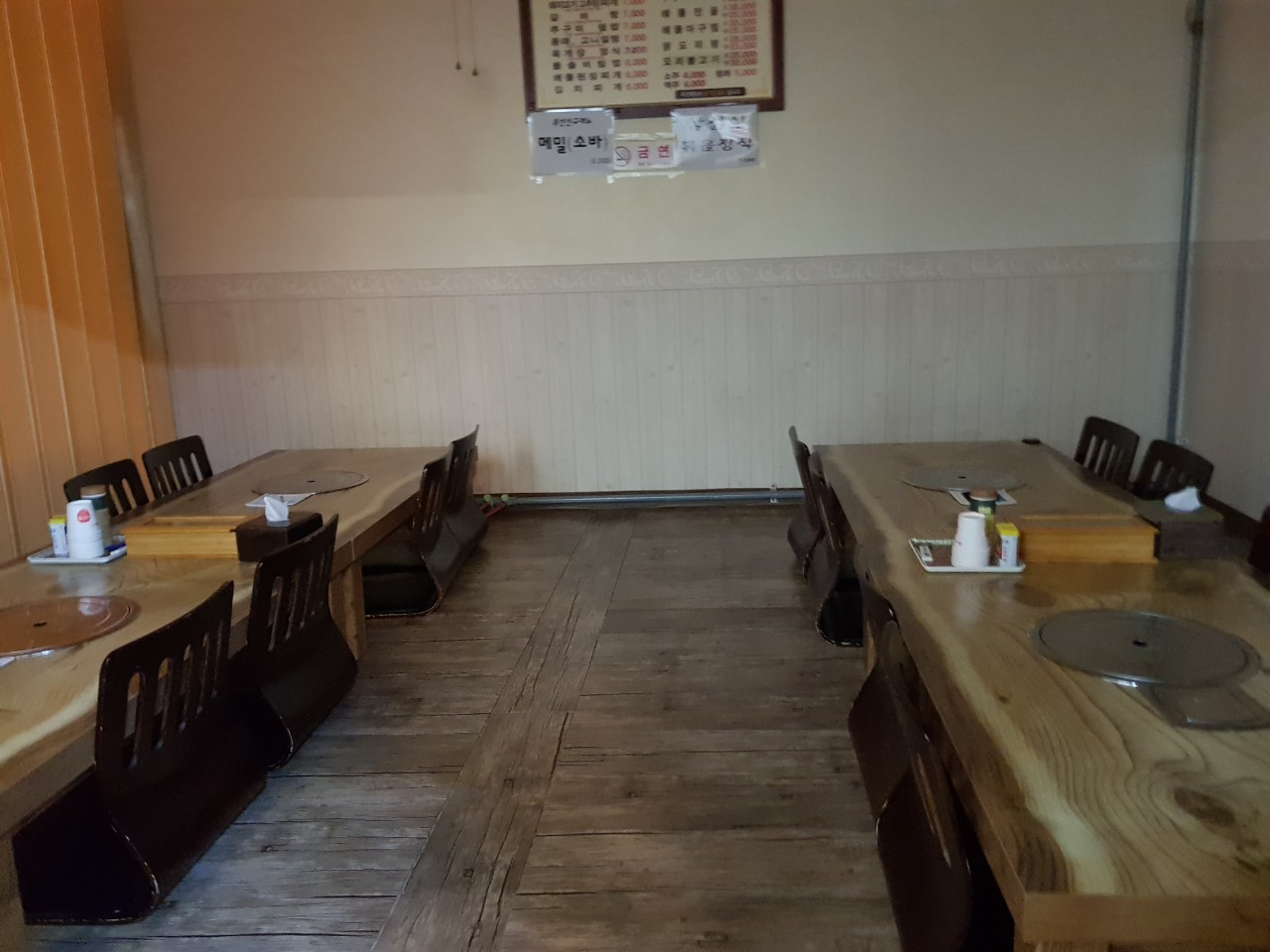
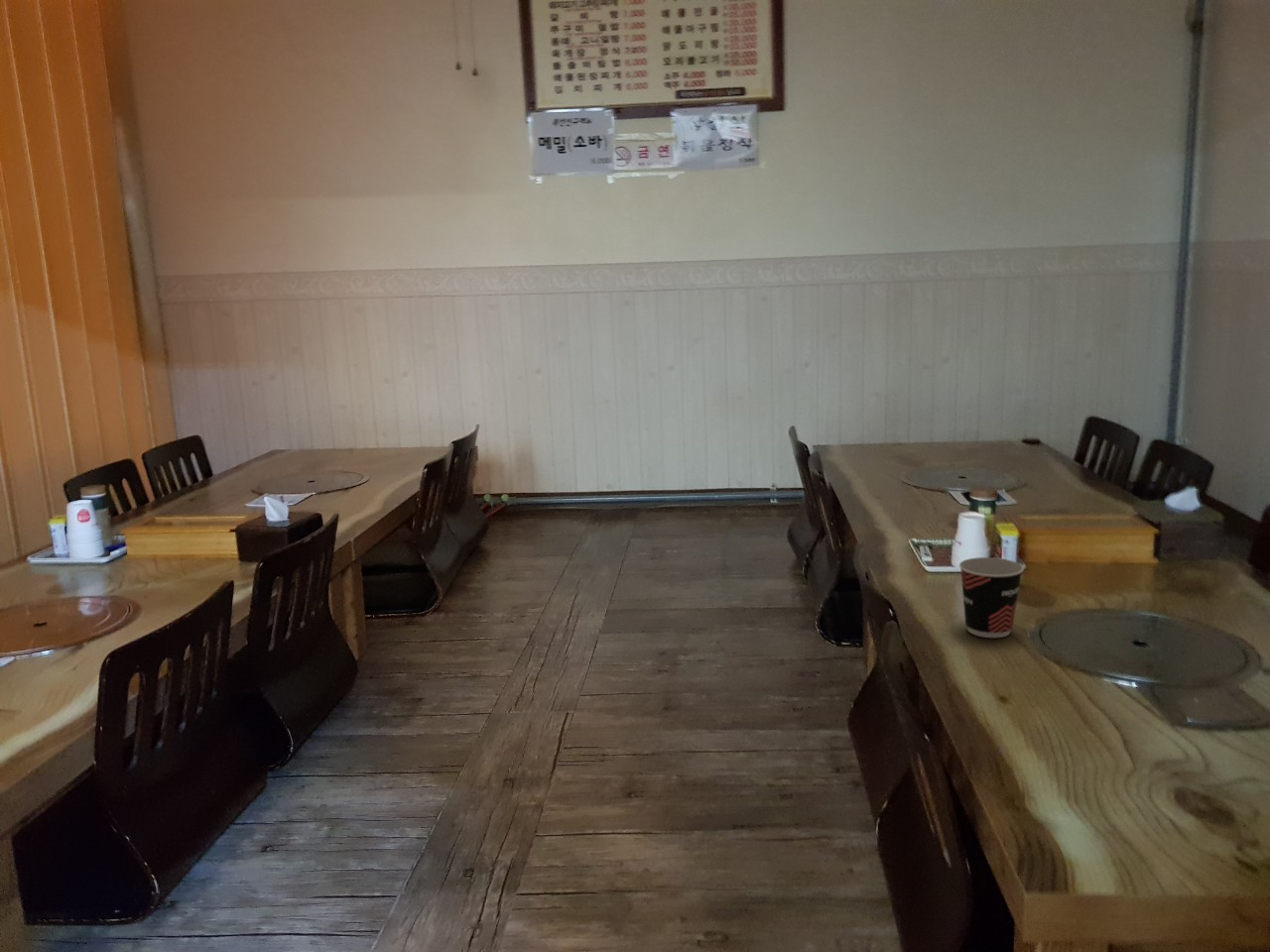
+ cup [958,556,1025,639]
